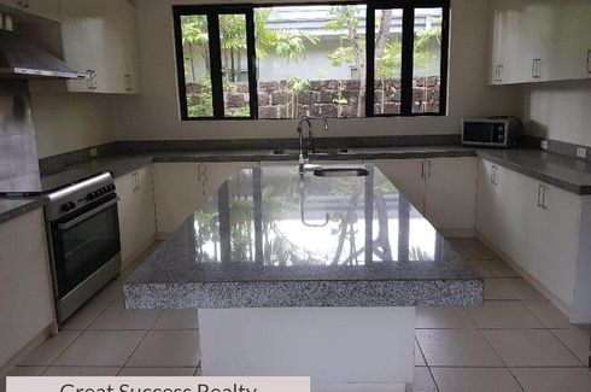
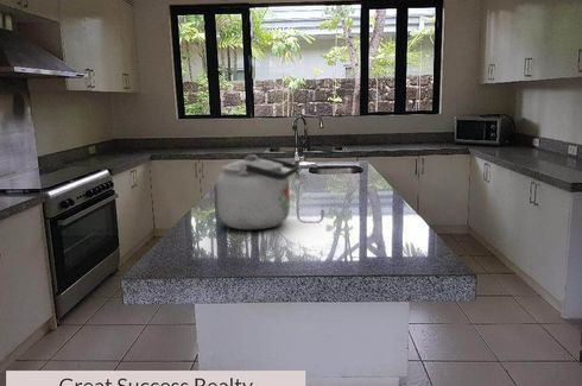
+ kettle [216,153,301,230]
